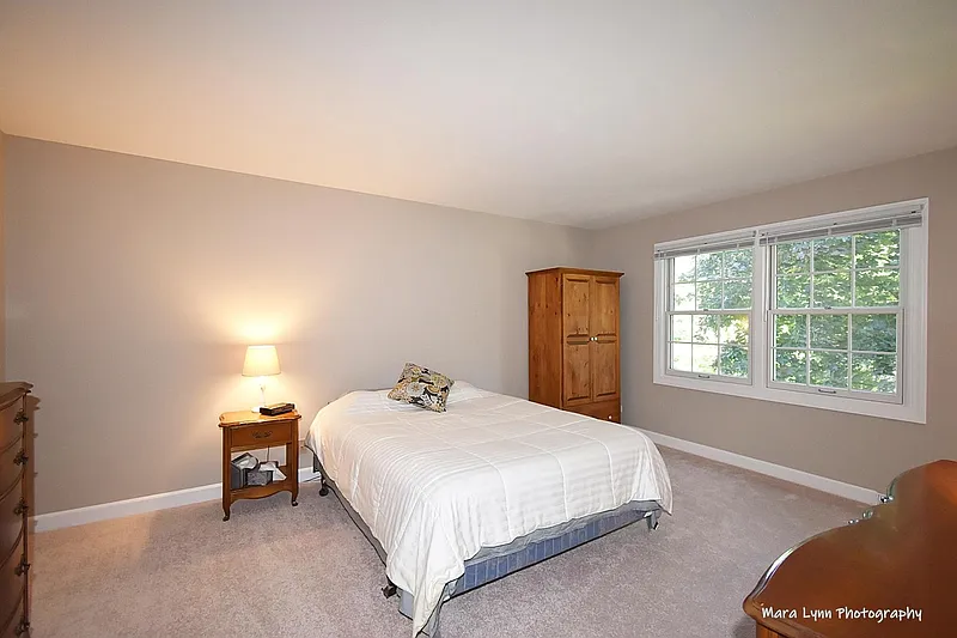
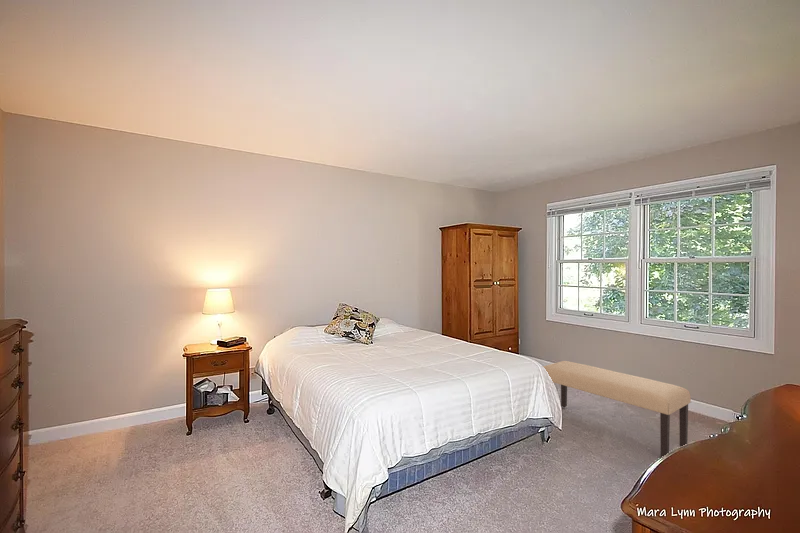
+ bench [542,360,692,458]
